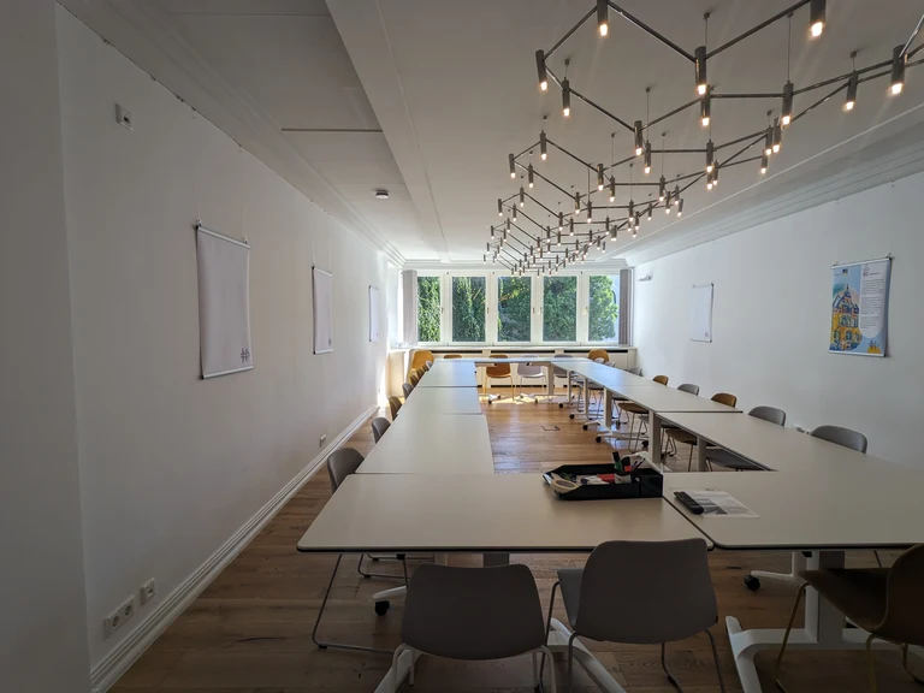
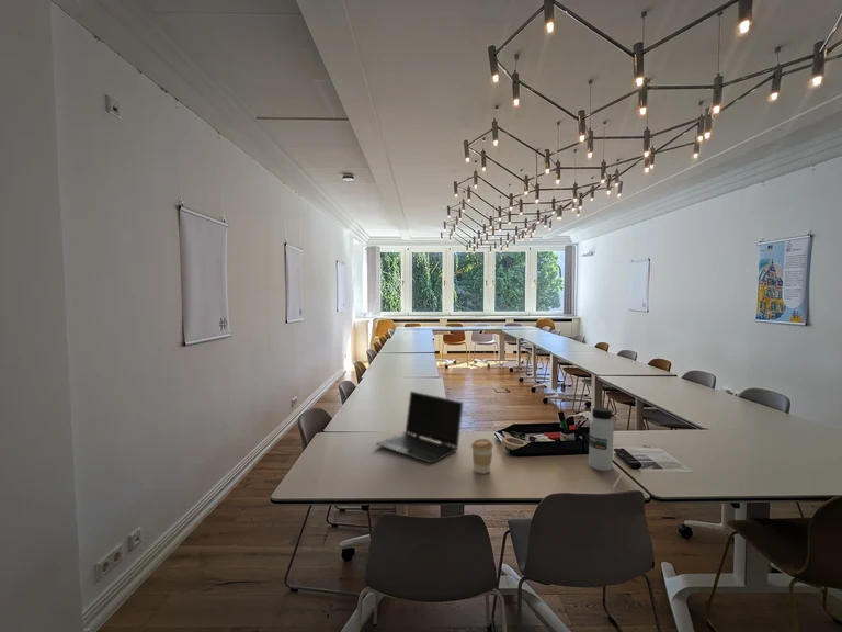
+ laptop computer [375,390,465,464]
+ coffee cup [470,438,494,475]
+ water bottle [588,406,615,472]
